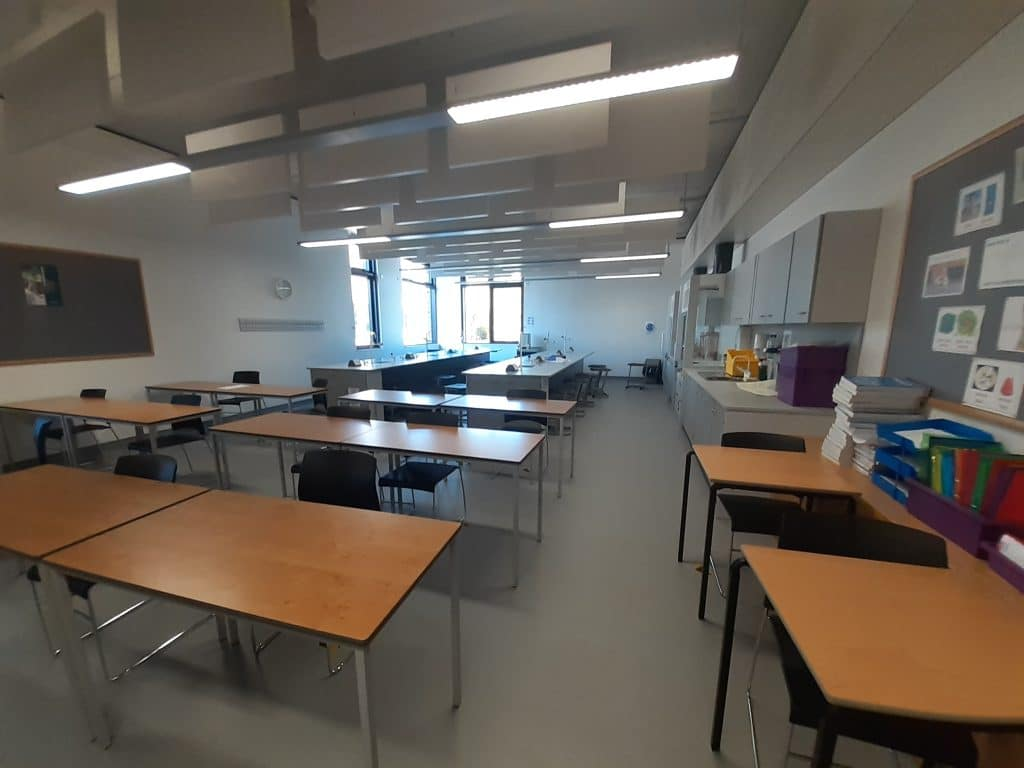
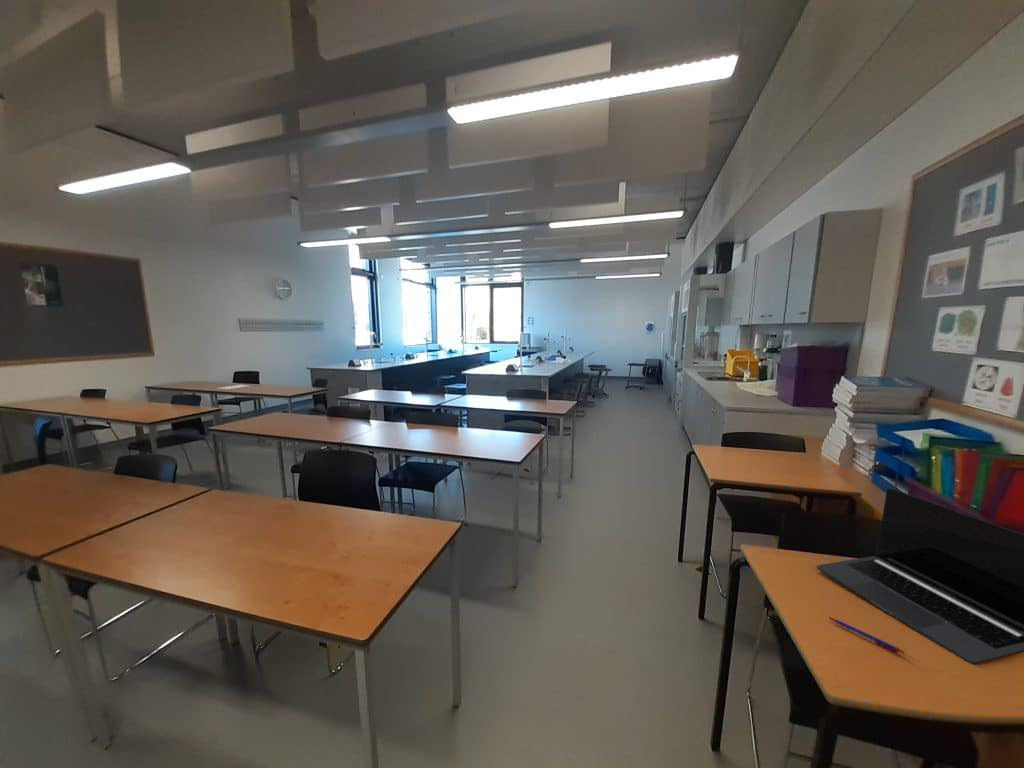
+ pen [827,616,906,655]
+ laptop [816,487,1024,665]
